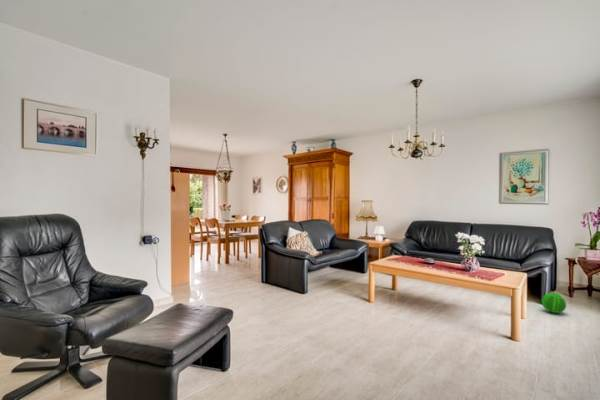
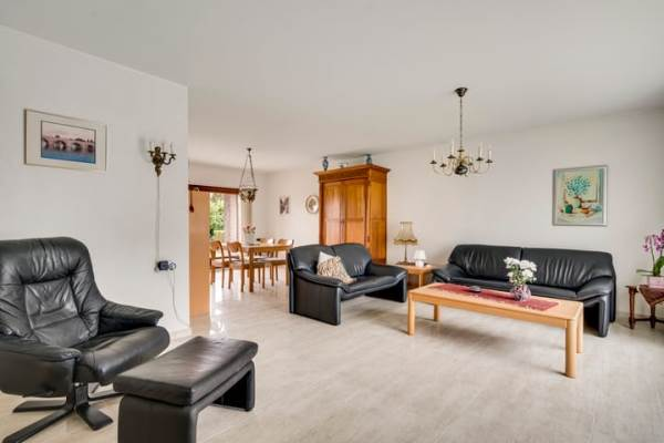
- ball [540,292,567,314]
